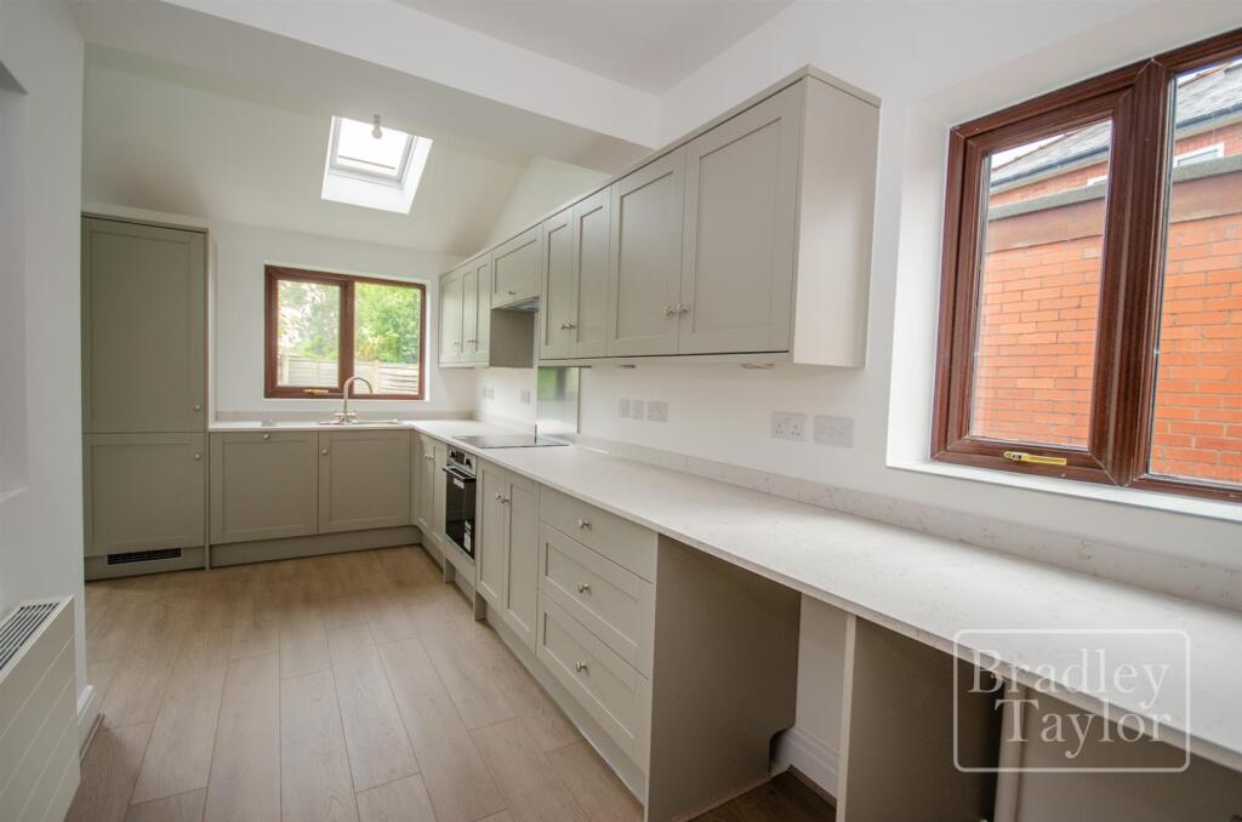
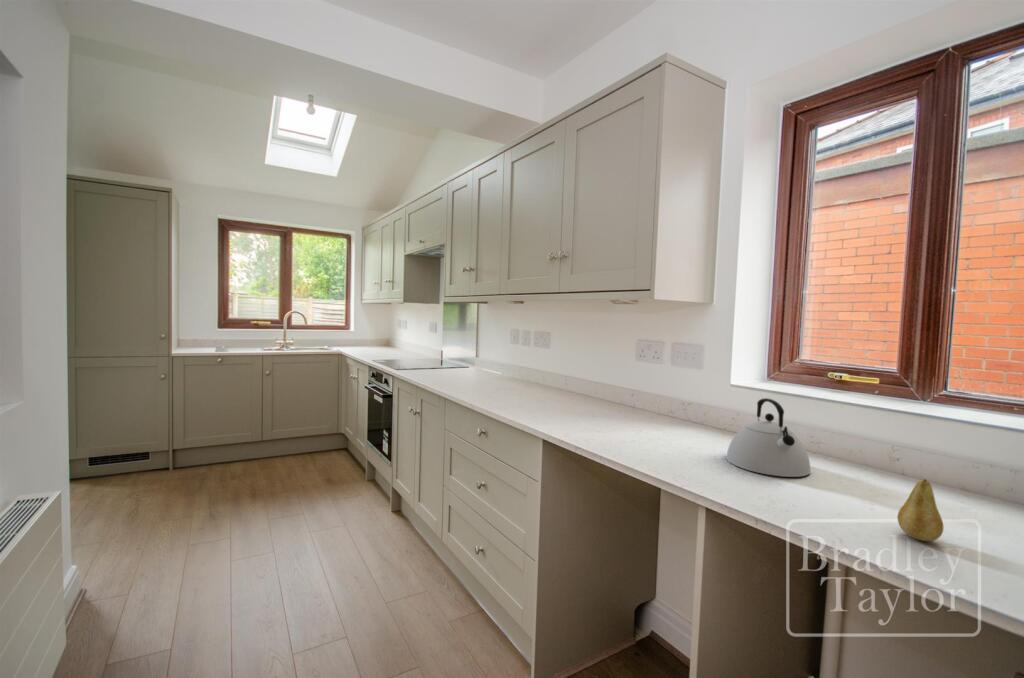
+ fruit [896,478,944,542]
+ kettle [725,397,812,478]
